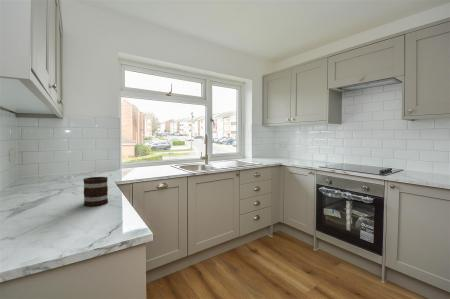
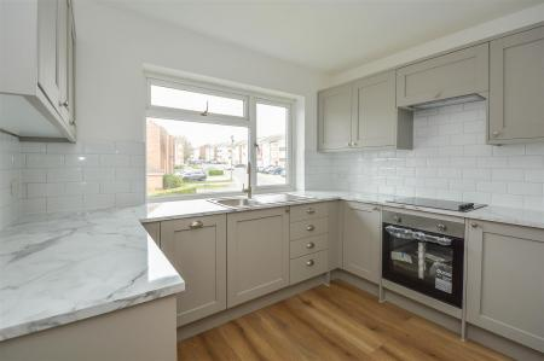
- mug [82,176,109,207]
